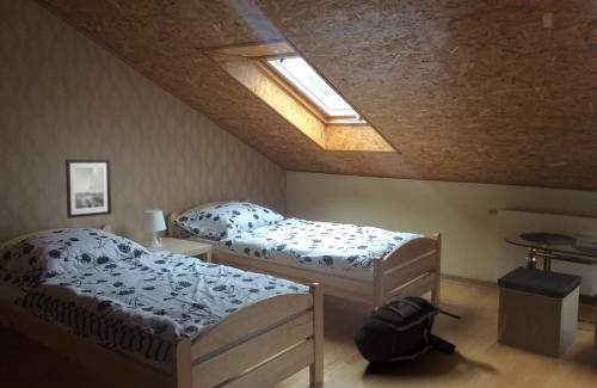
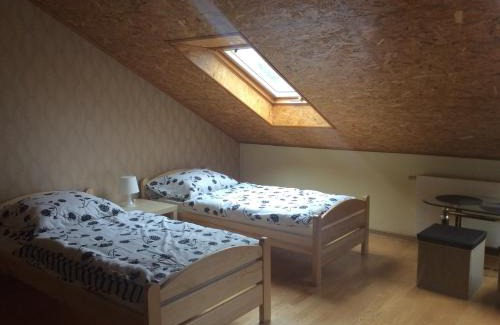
- backpack [352,289,462,364]
- wall art [64,159,112,220]
